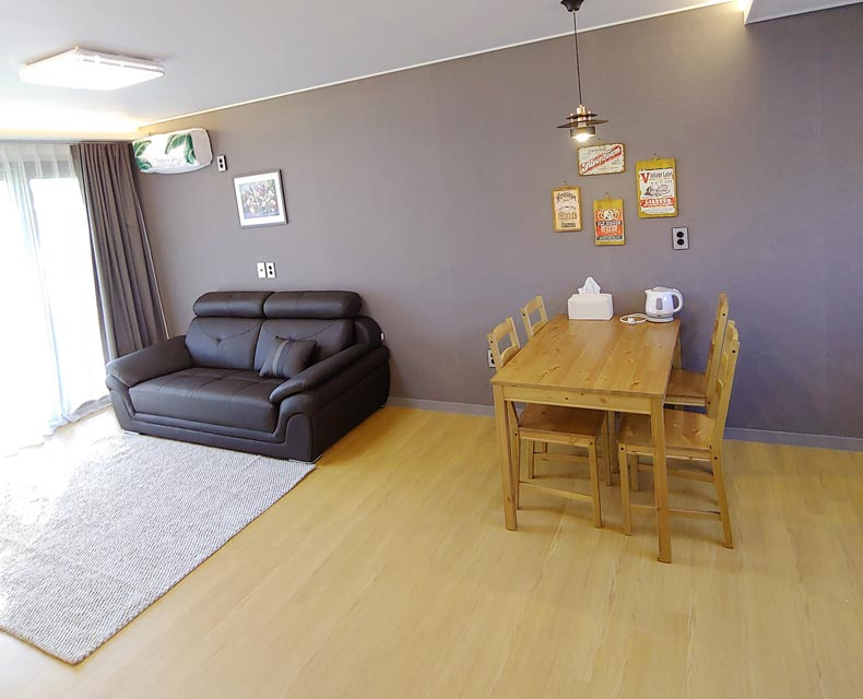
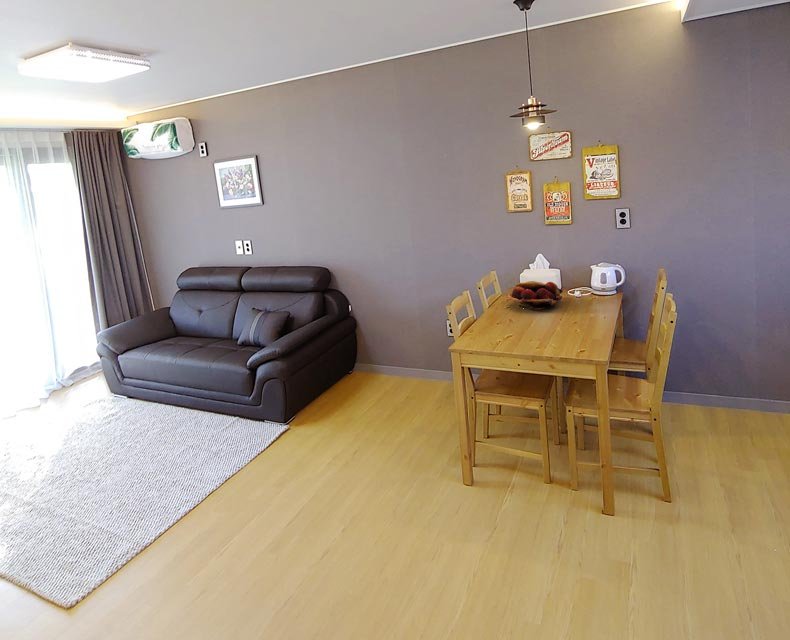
+ fruit basket [506,280,564,310]
